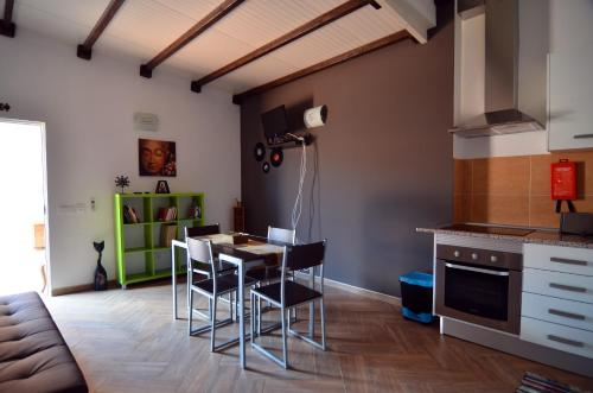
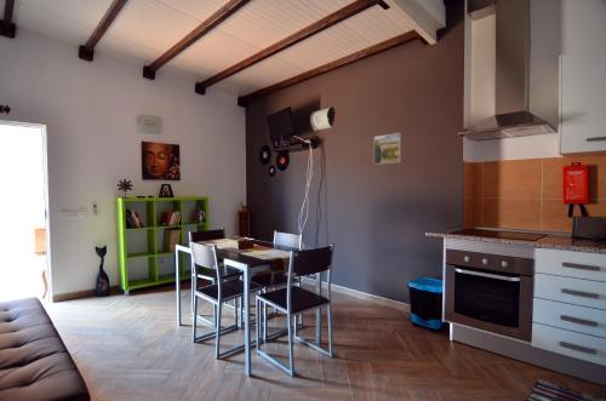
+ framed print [373,132,402,166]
